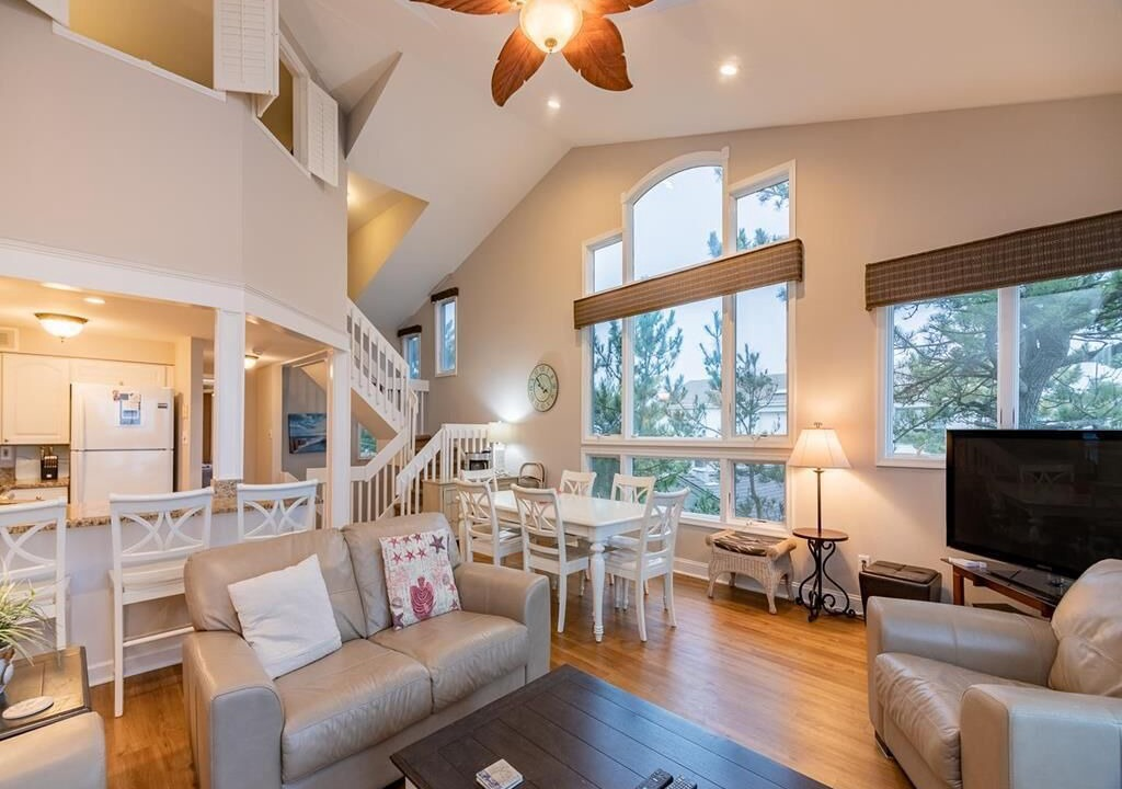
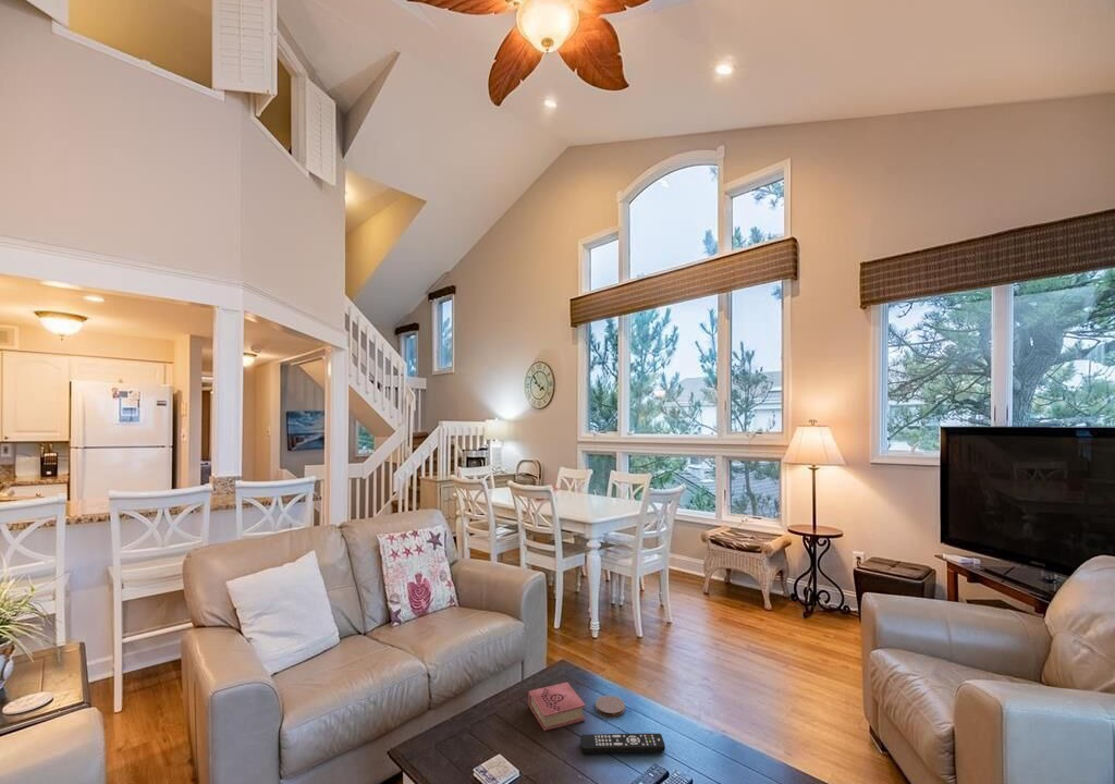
+ coaster [595,695,626,719]
+ remote control [579,733,666,755]
+ book [527,682,586,732]
